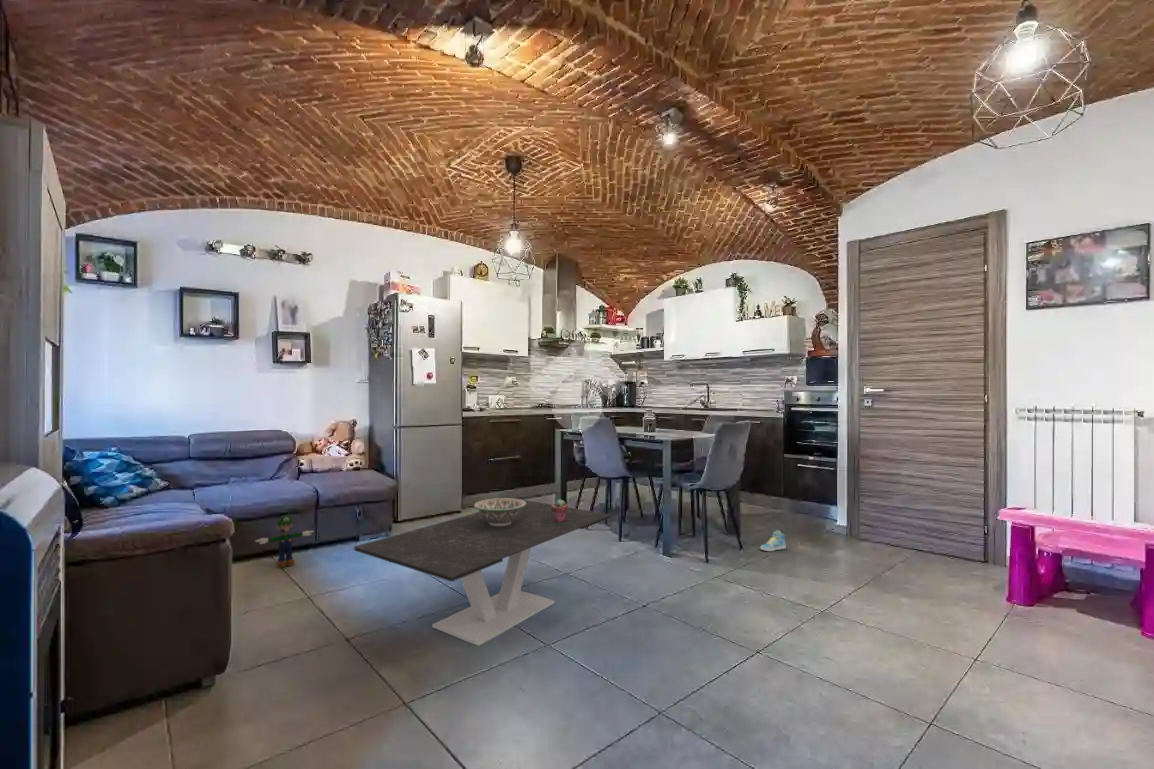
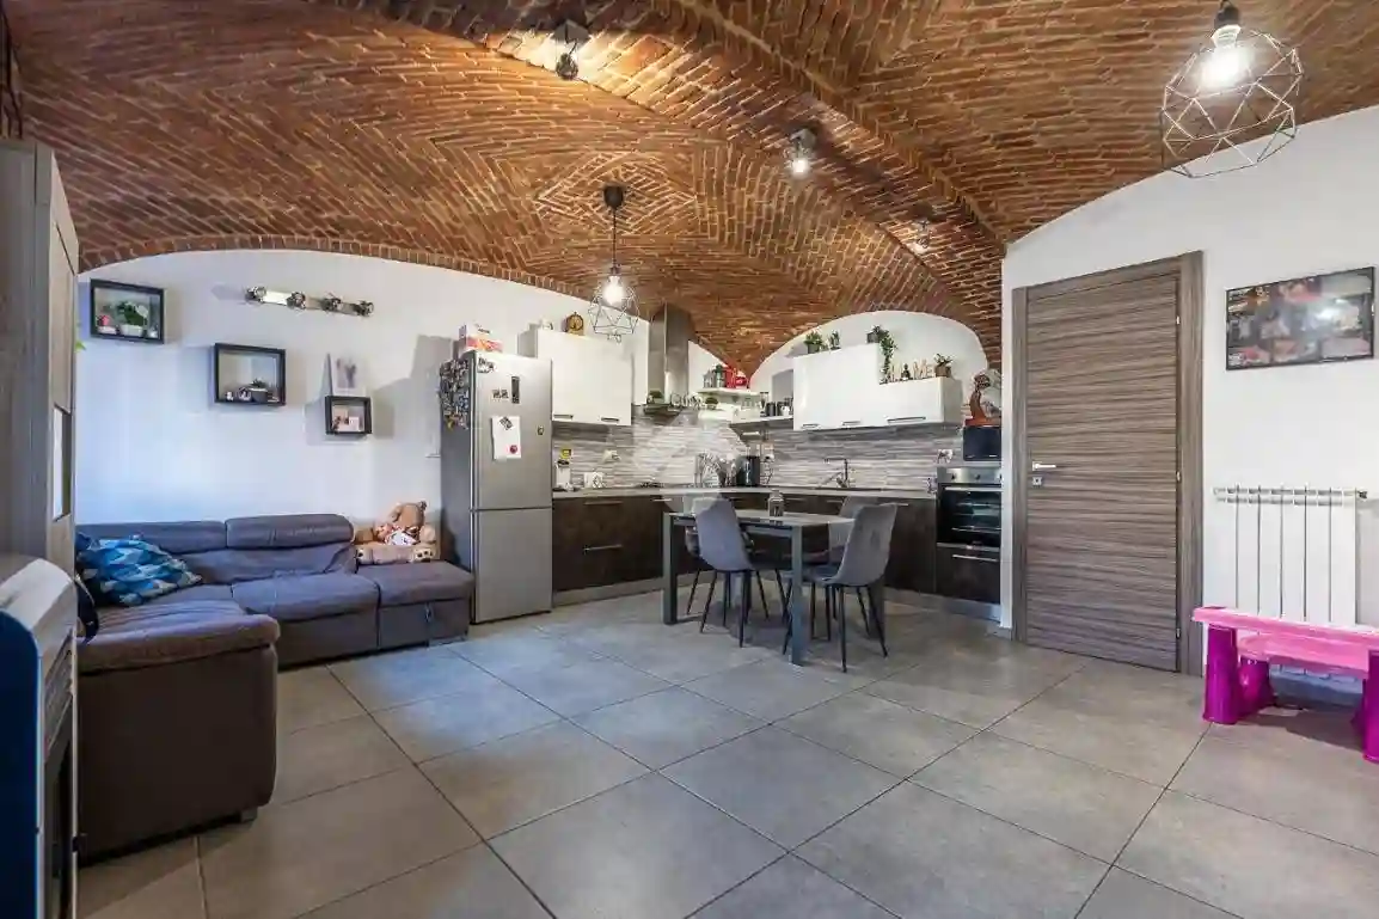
- sneaker [759,529,787,552]
- plush toy [254,514,315,569]
- coffee table [353,499,612,647]
- decorative bowl [473,497,526,526]
- potted succulent [551,498,569,522]
